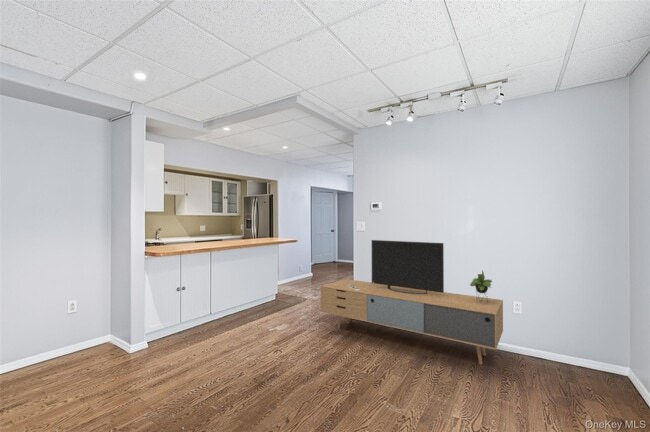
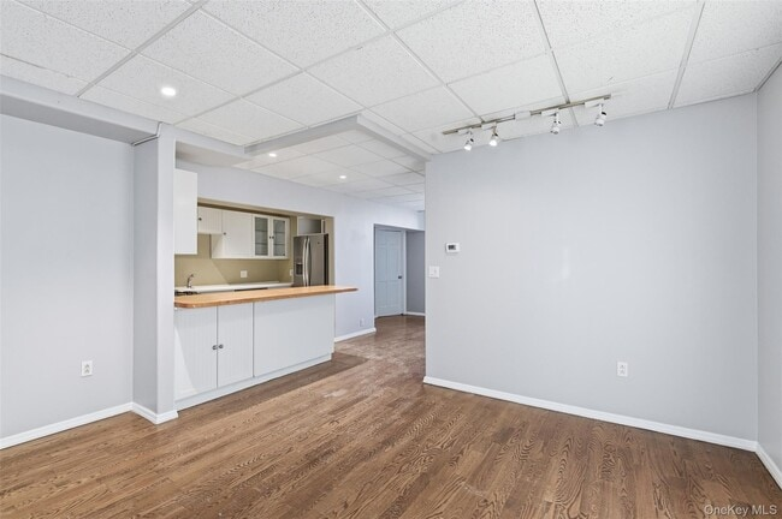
- media console [320,239,504,366]
